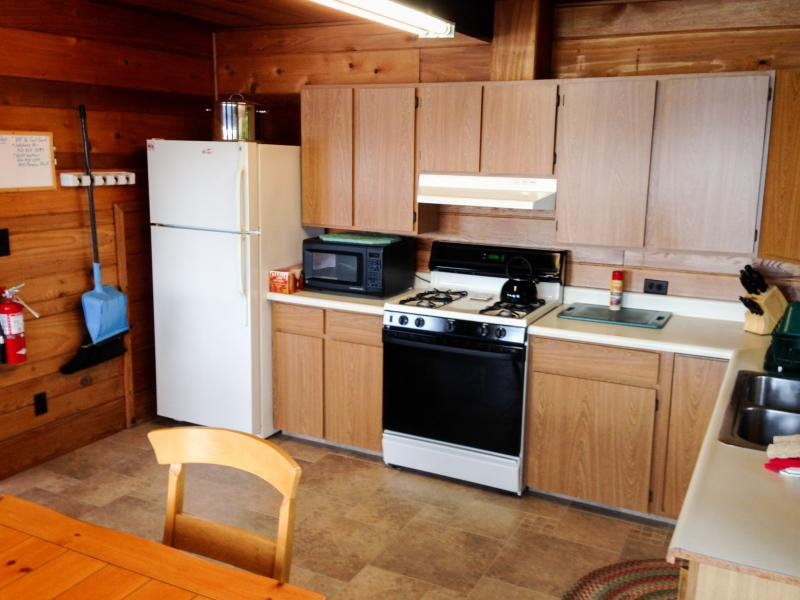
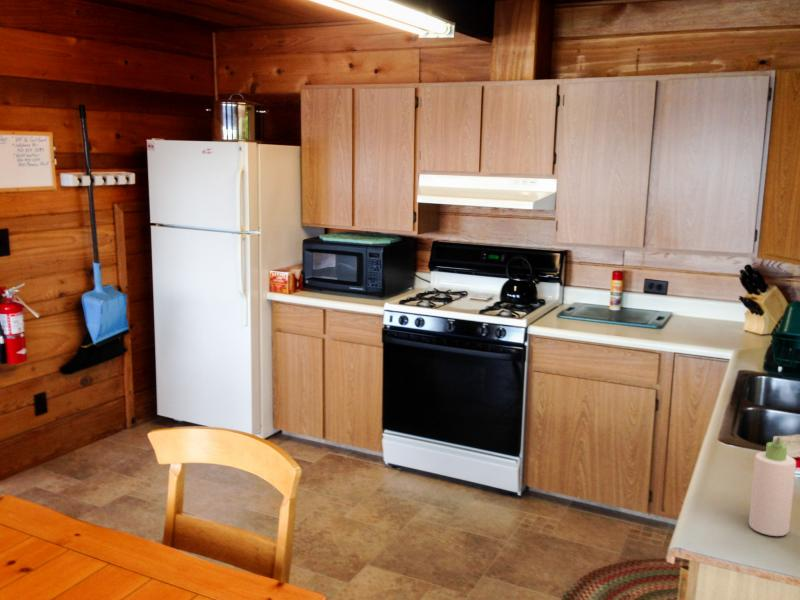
+ bottle [748,435,797,537]
